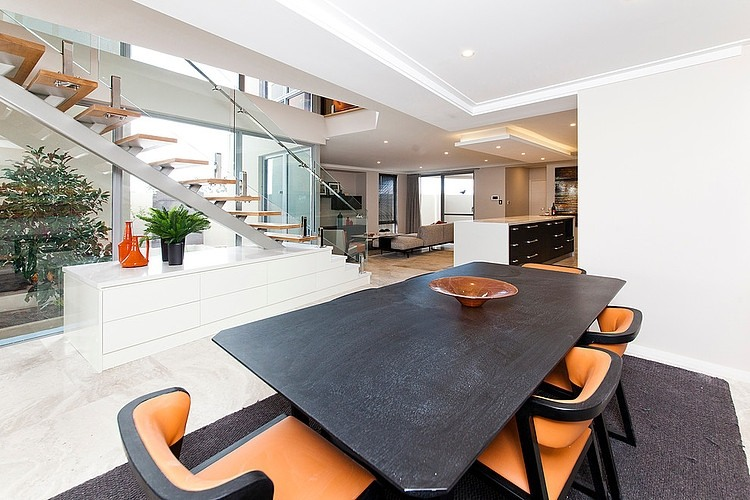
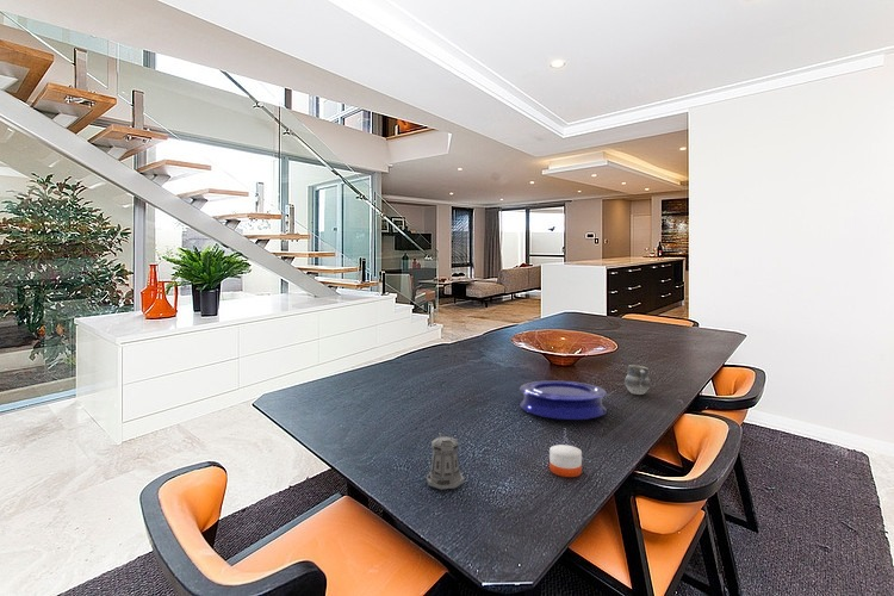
+ plate [519,380,608,421]
+ candle [548,443,583,478]
+ pepper shaker [426,432,465,490]
+ cup [623,364,652,396]
